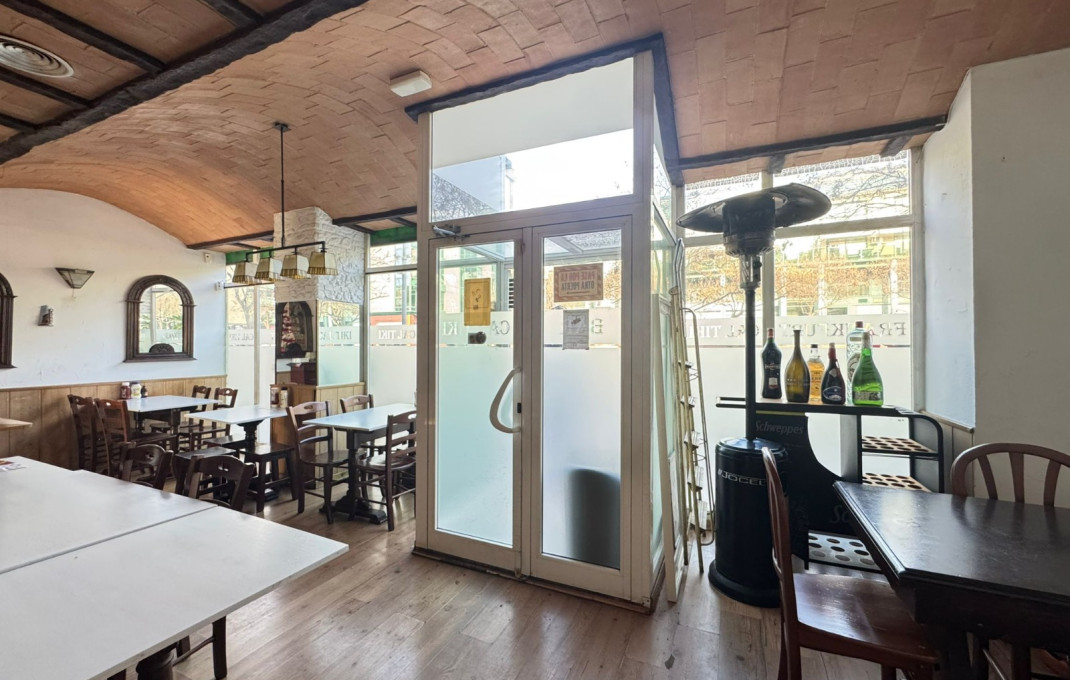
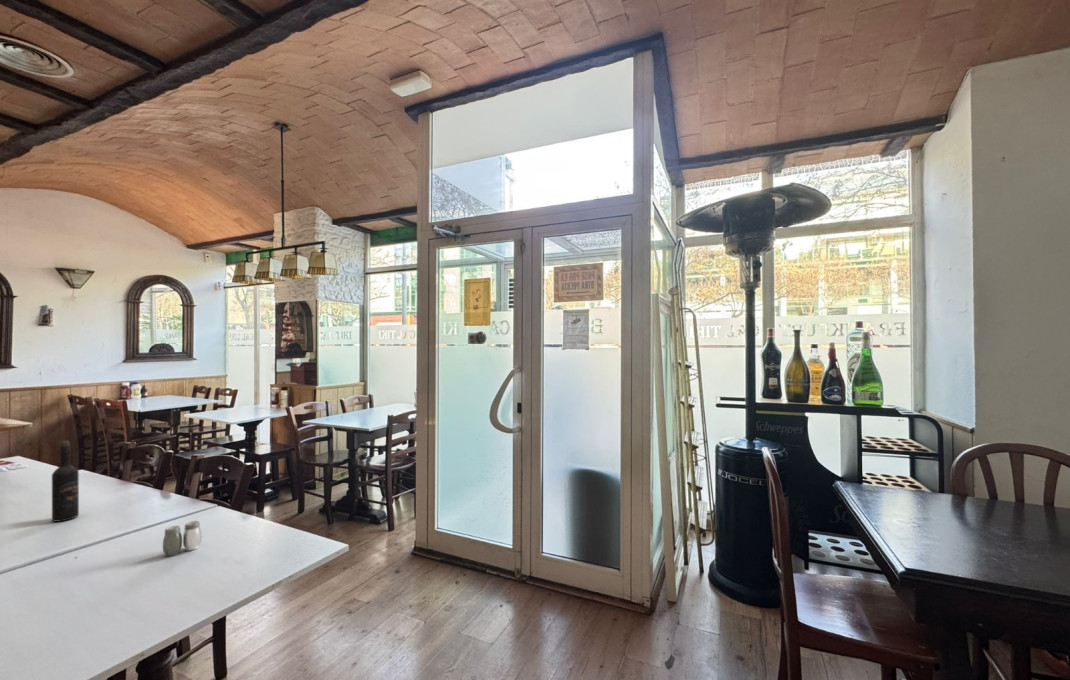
+ wine bottle [51,440,80,523]
+ salt and pepper shaker [162,520,202,557]
